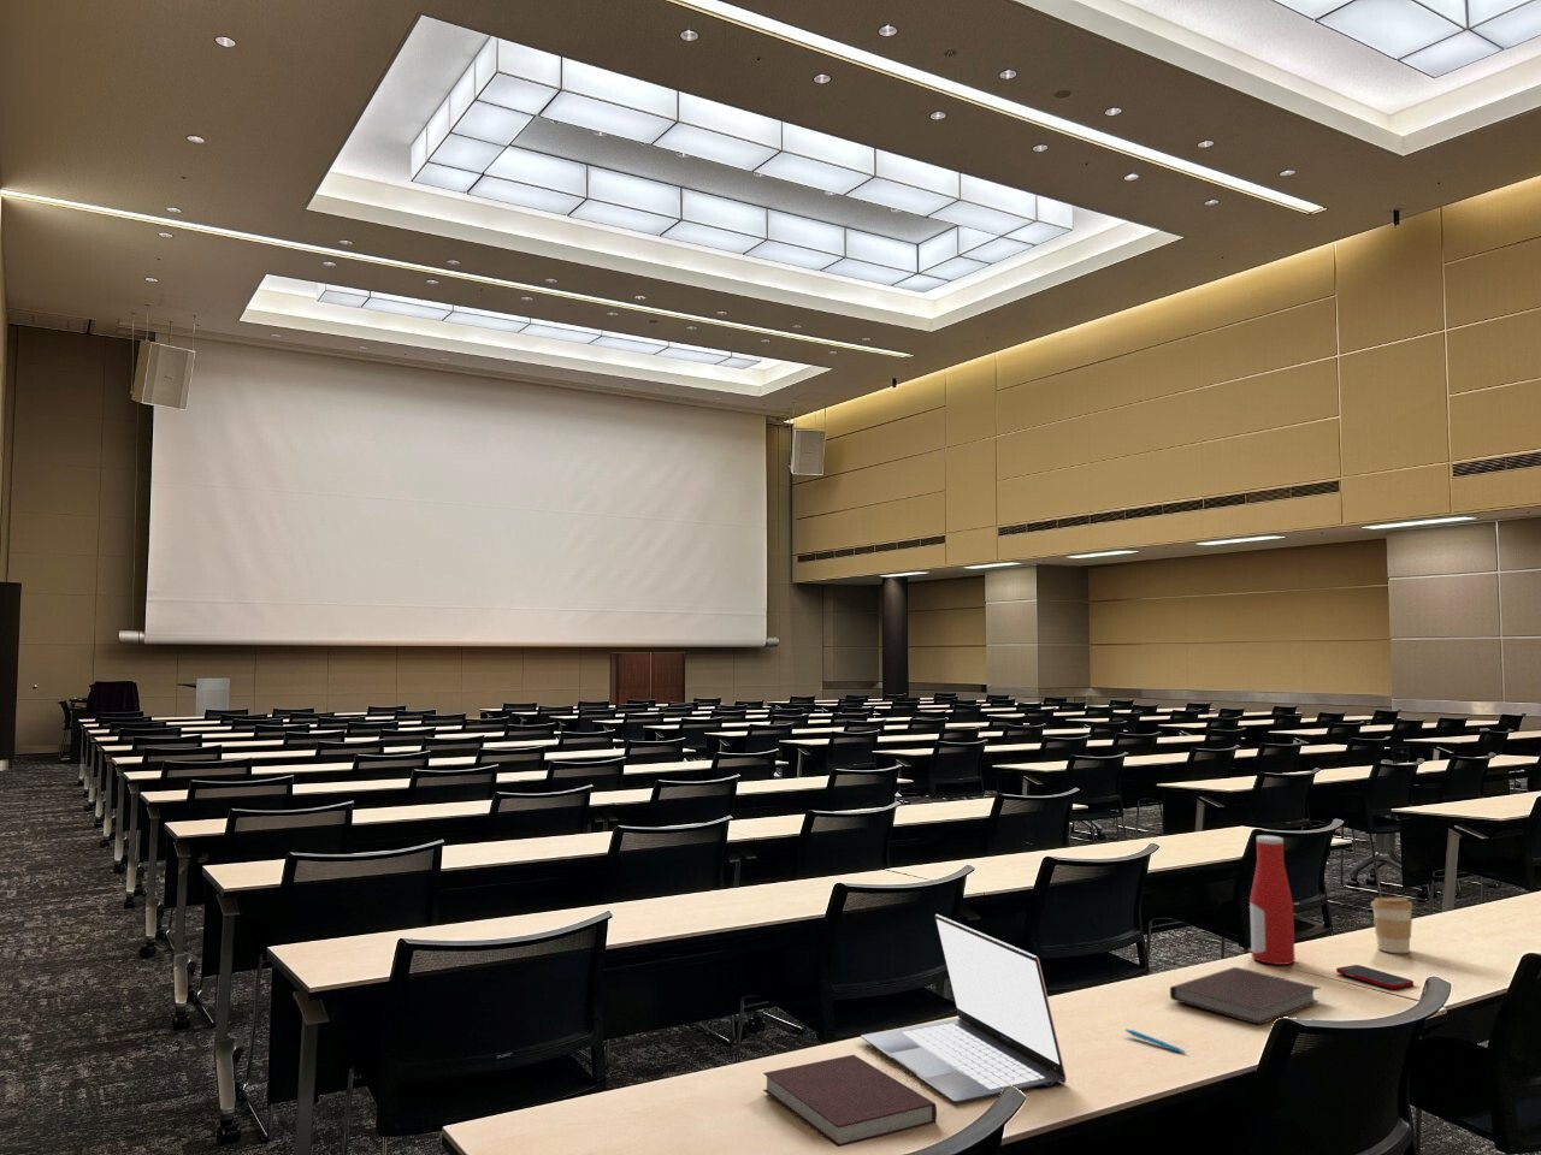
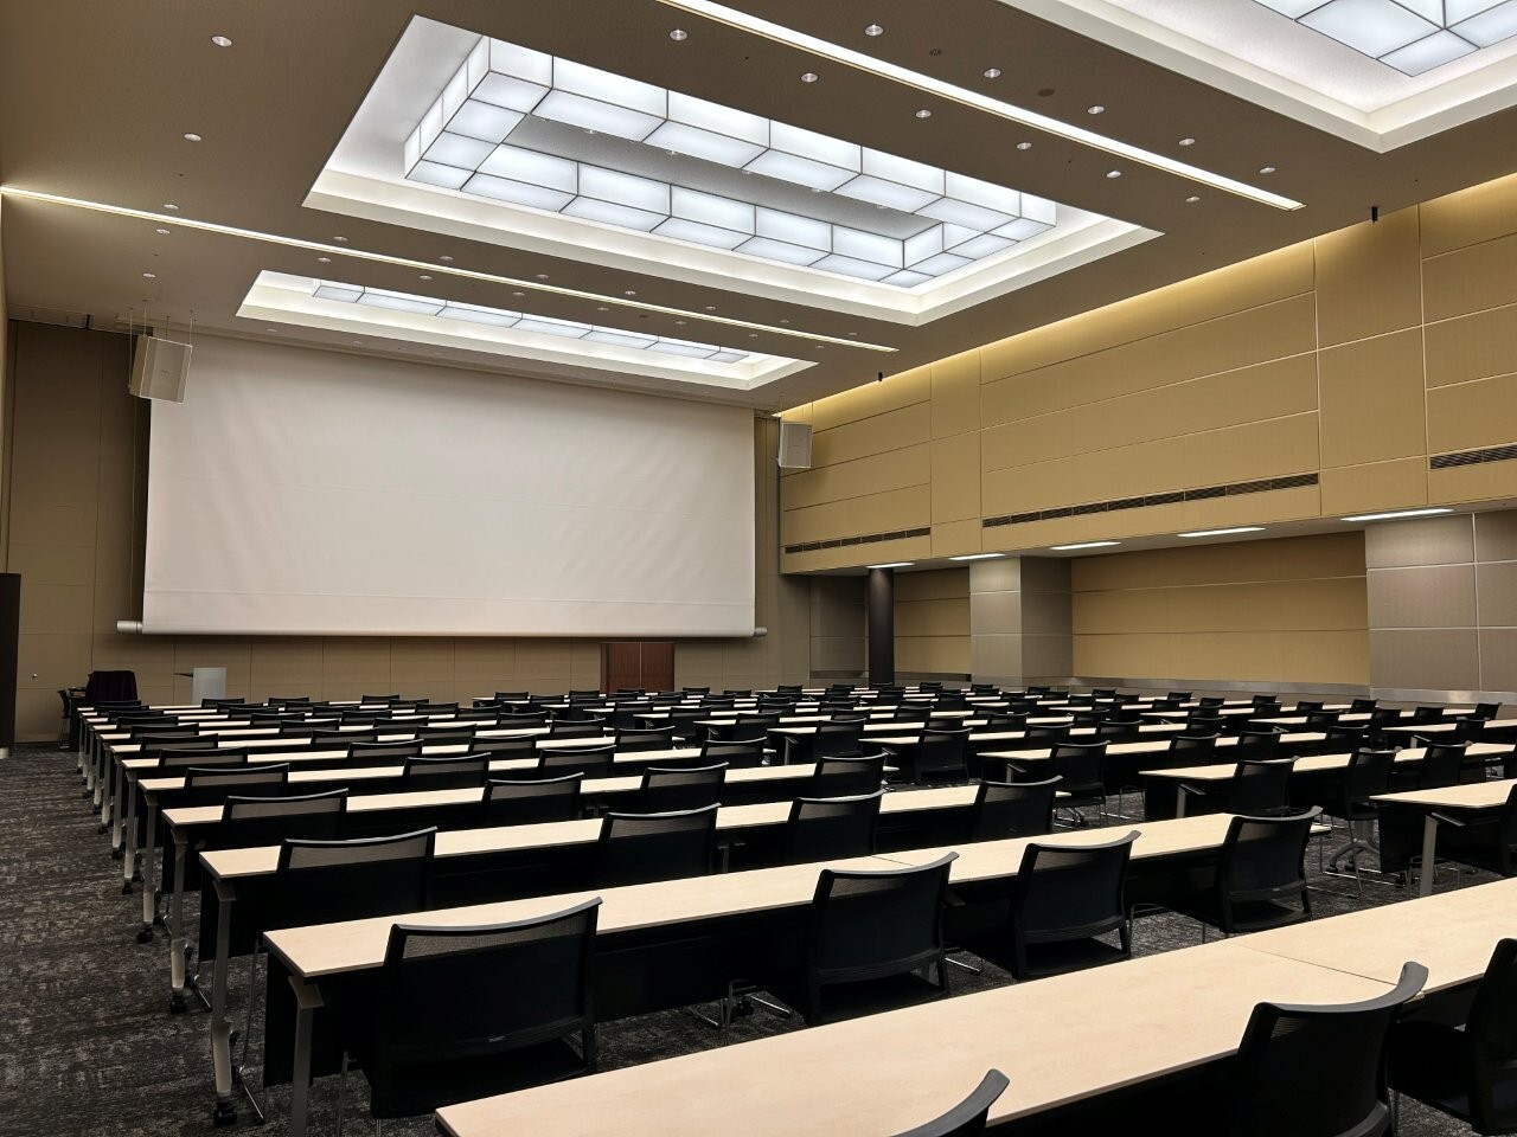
- coffee cup [1370,897,1415,954]
- notebook [762,1054,938,1148]
- laptop [859,914,1068,1103]
- bottle [1249,833,1297,966]
- cell phone [1335,963,1415,990]
- pen [1125,1028,1187,1054]
- notebook [1168,966,1320,1026]
